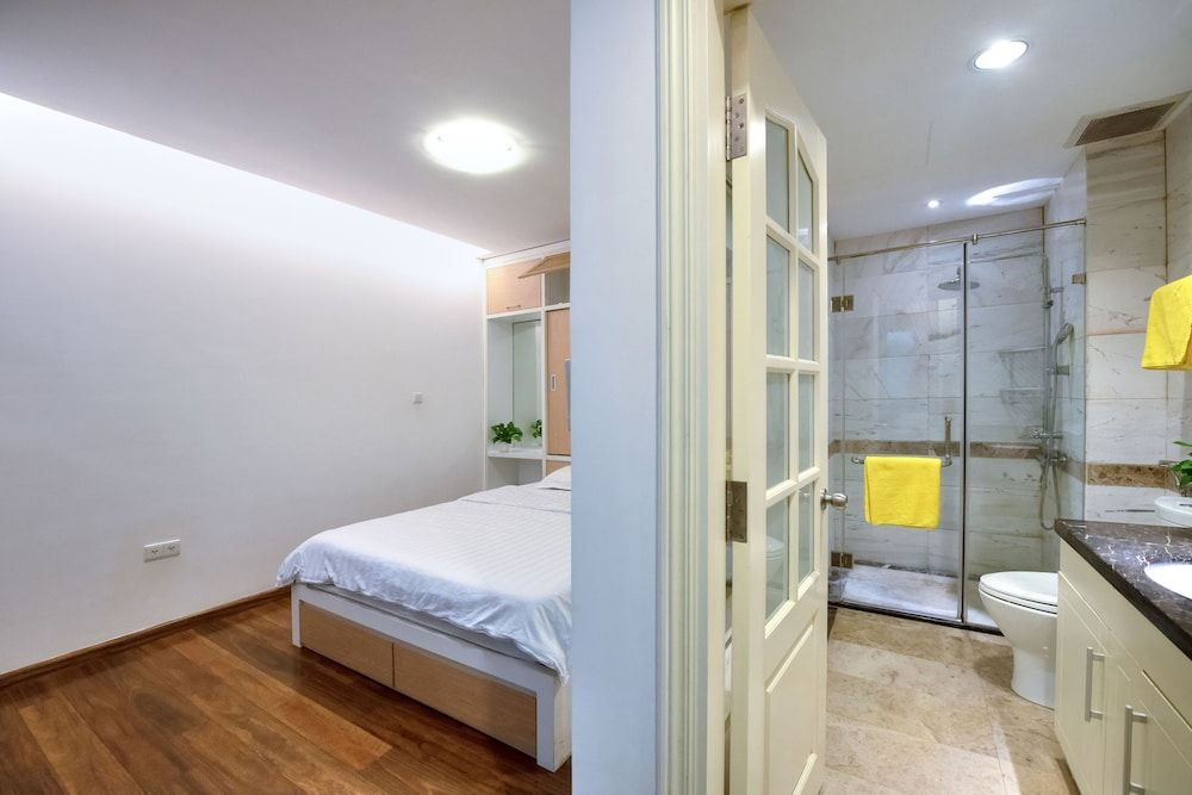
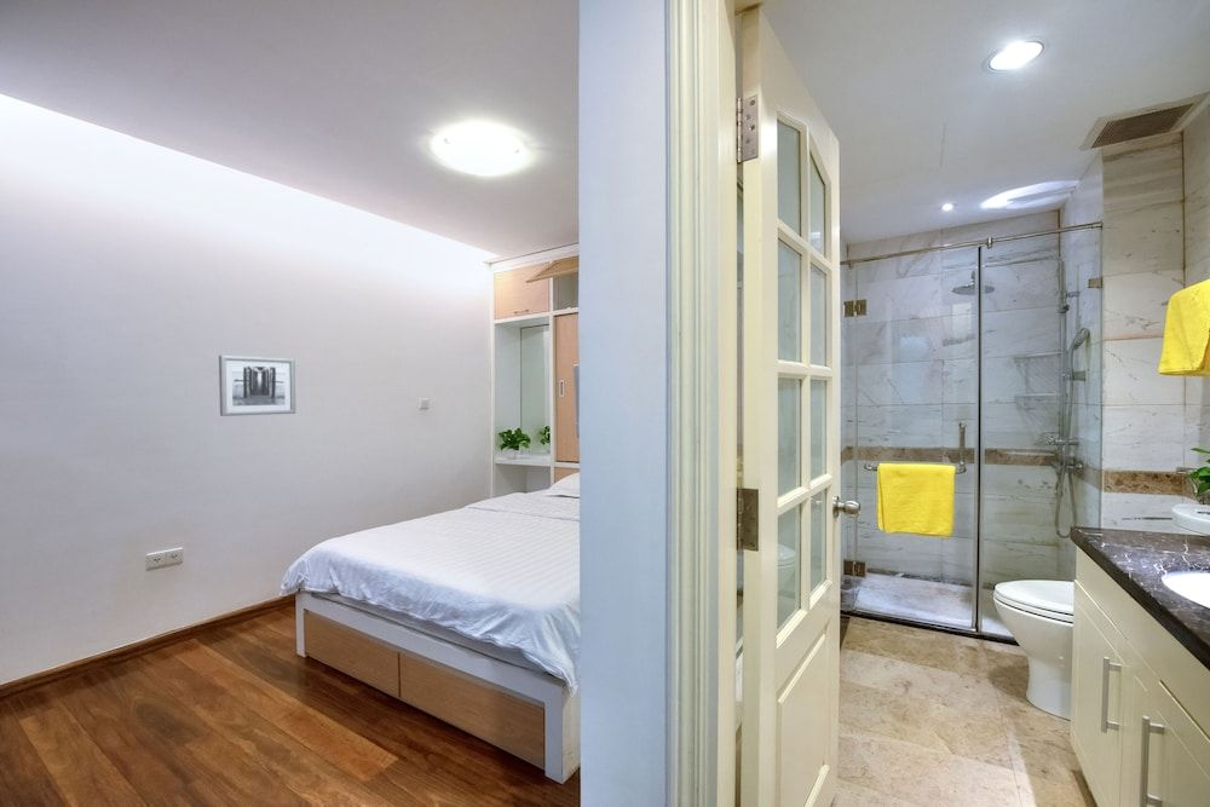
+ wall art [218,354,296,417]
